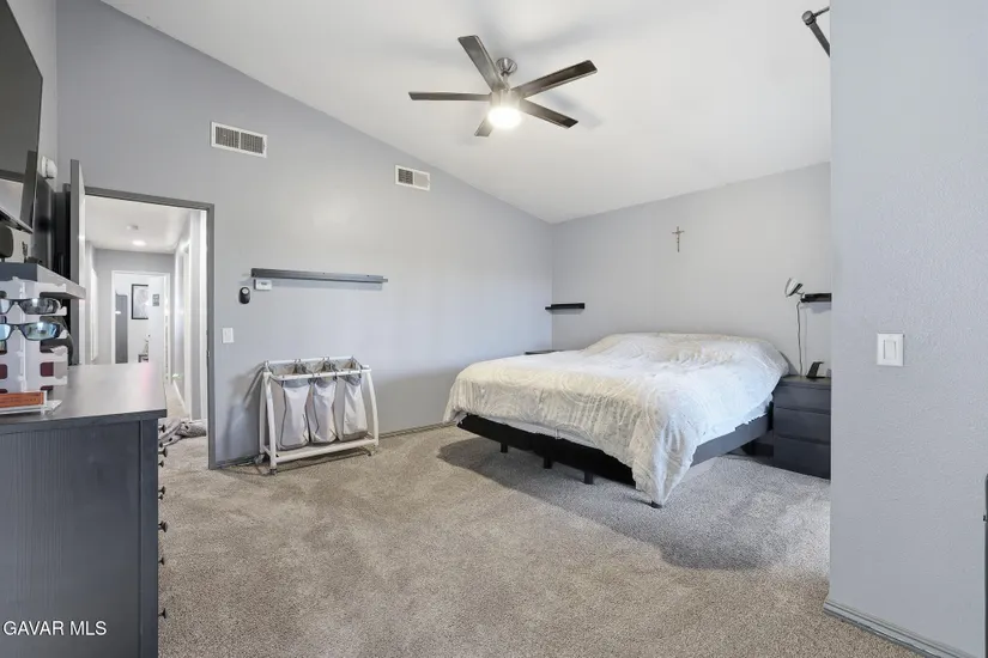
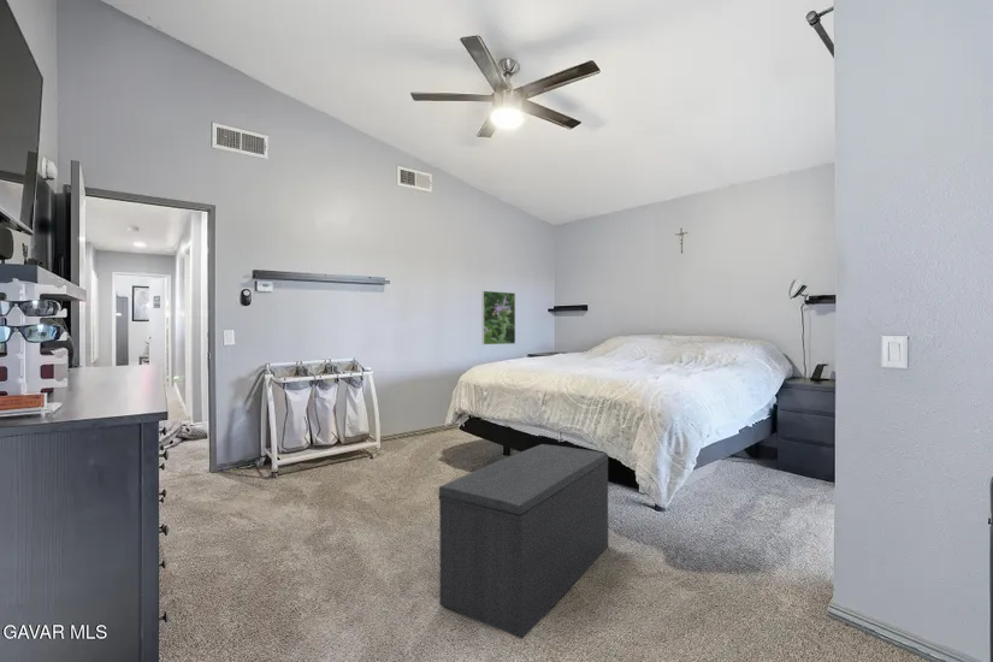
+ bench [437,443,609,640]
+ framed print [480,290,516,345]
